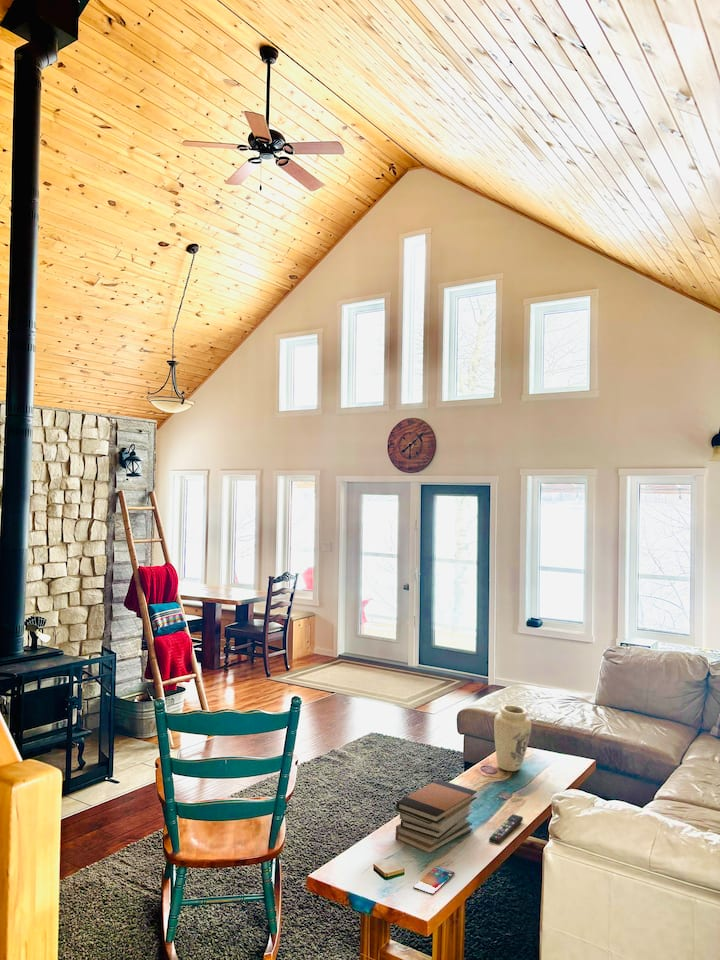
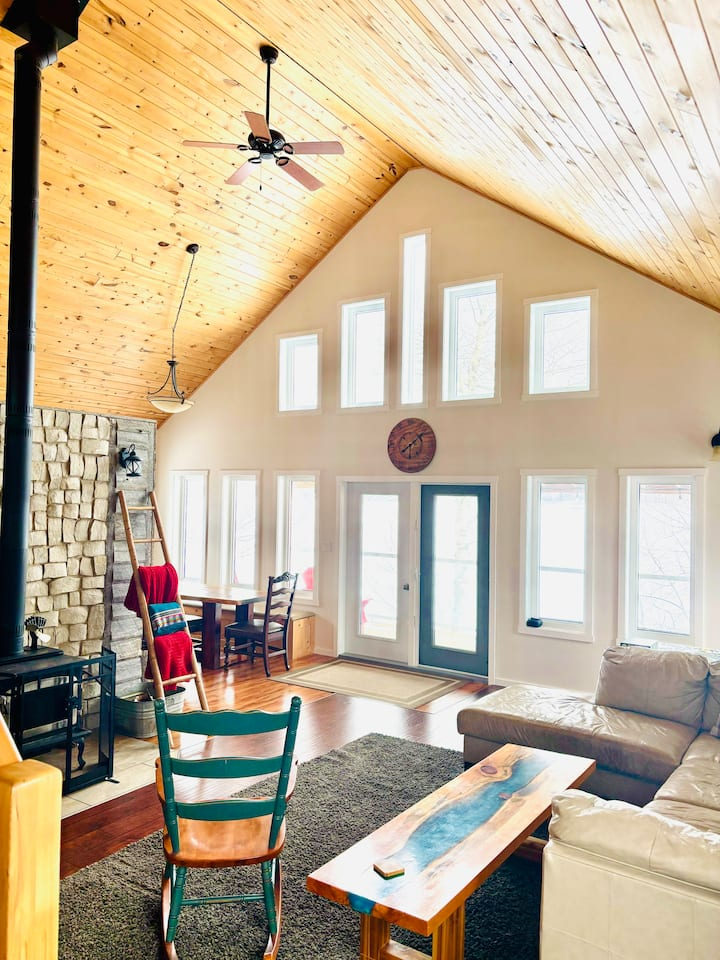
- vase [493,704,532,772]
- smartphone [412,865,456,896]
- remote control [488,813,524,845]
- book stack [394,778,478,854]
